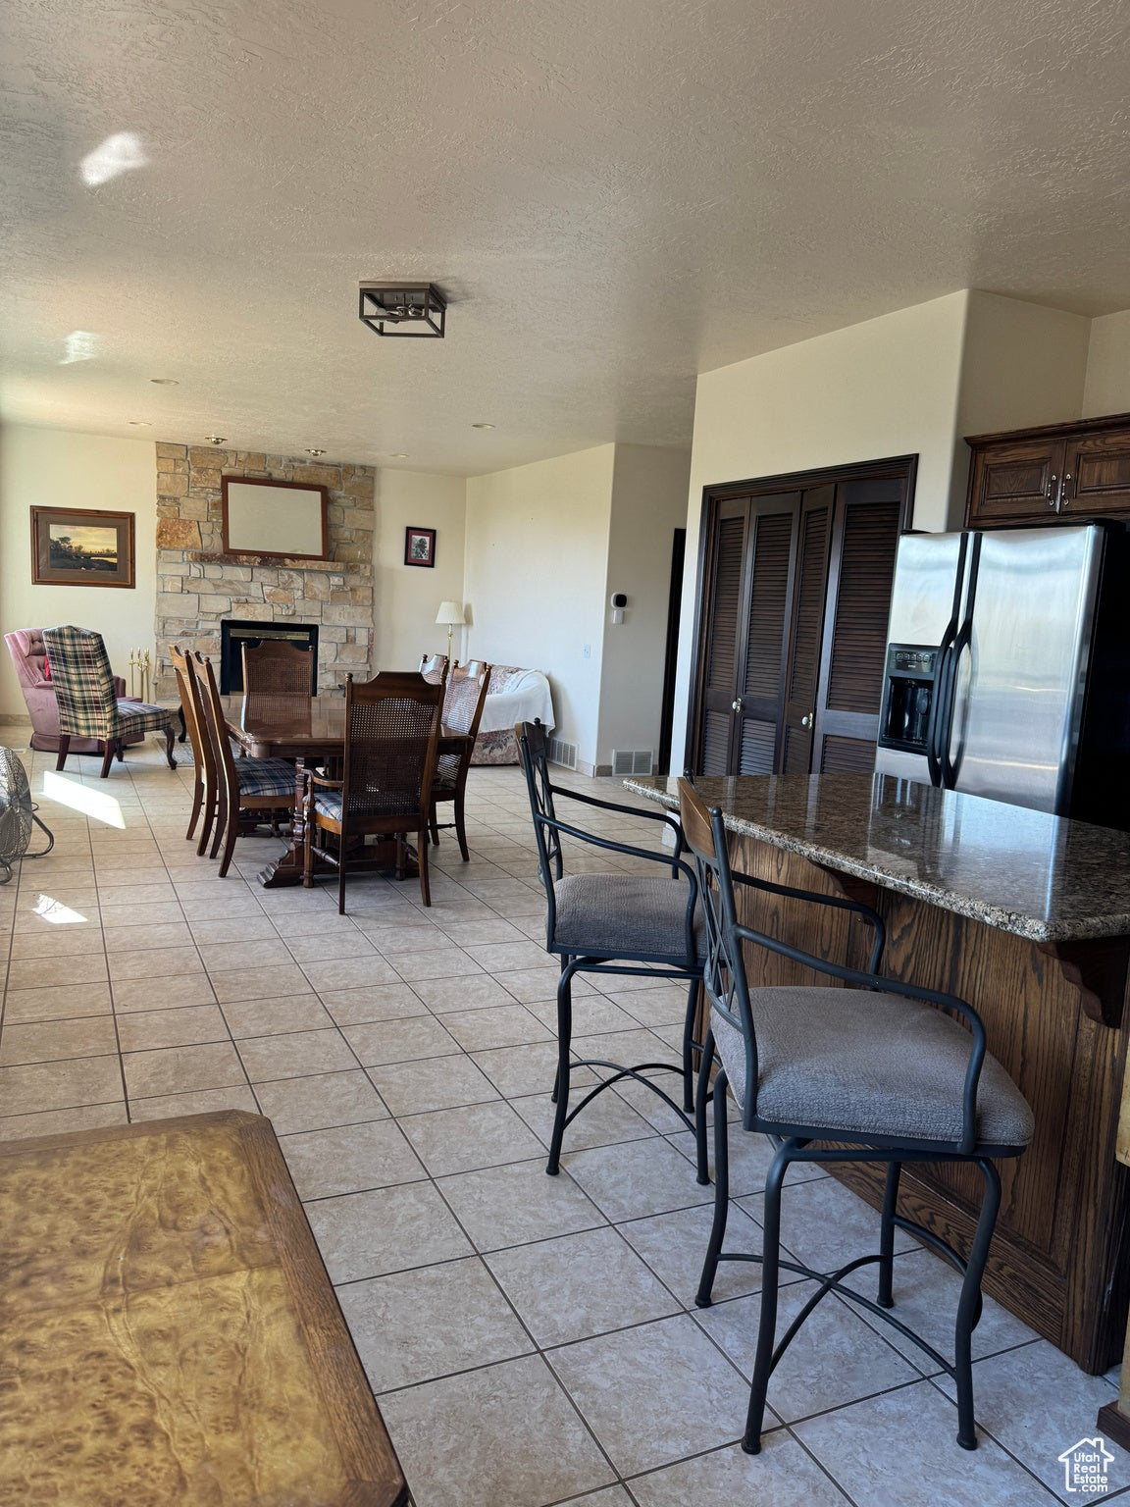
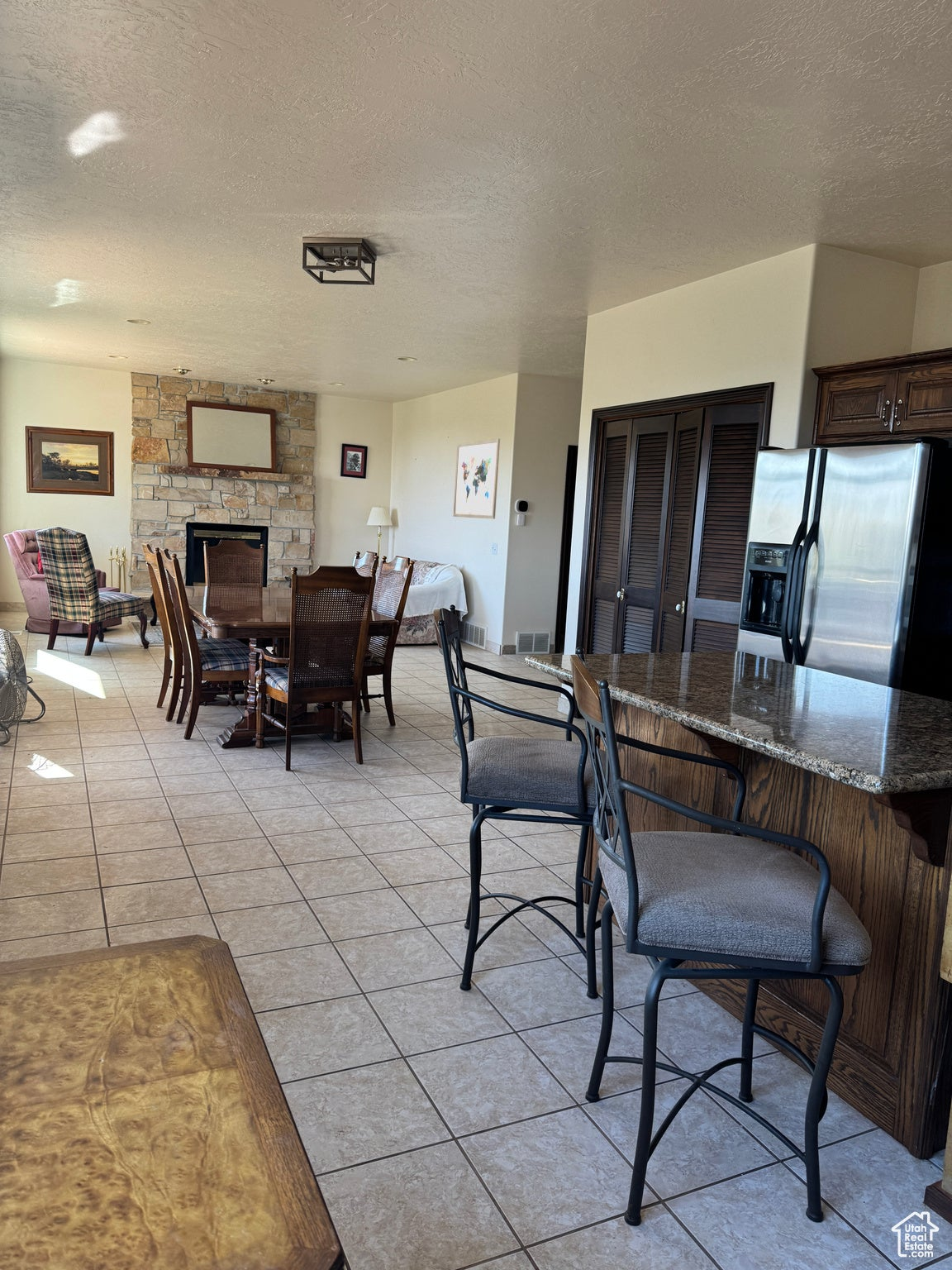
+ wall art [452,437,501,520]
